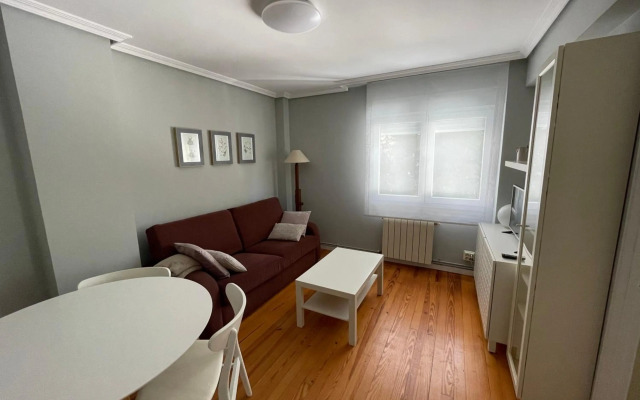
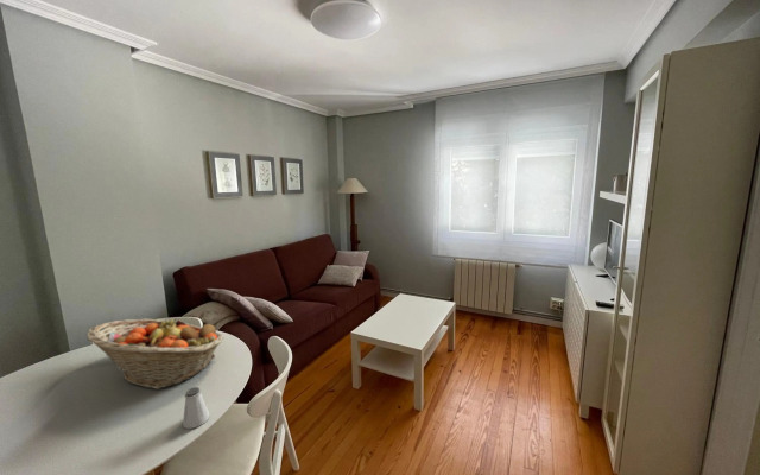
+ saltshaker [182,386,210,430]
+ fruit basket [86,317,226,391]
